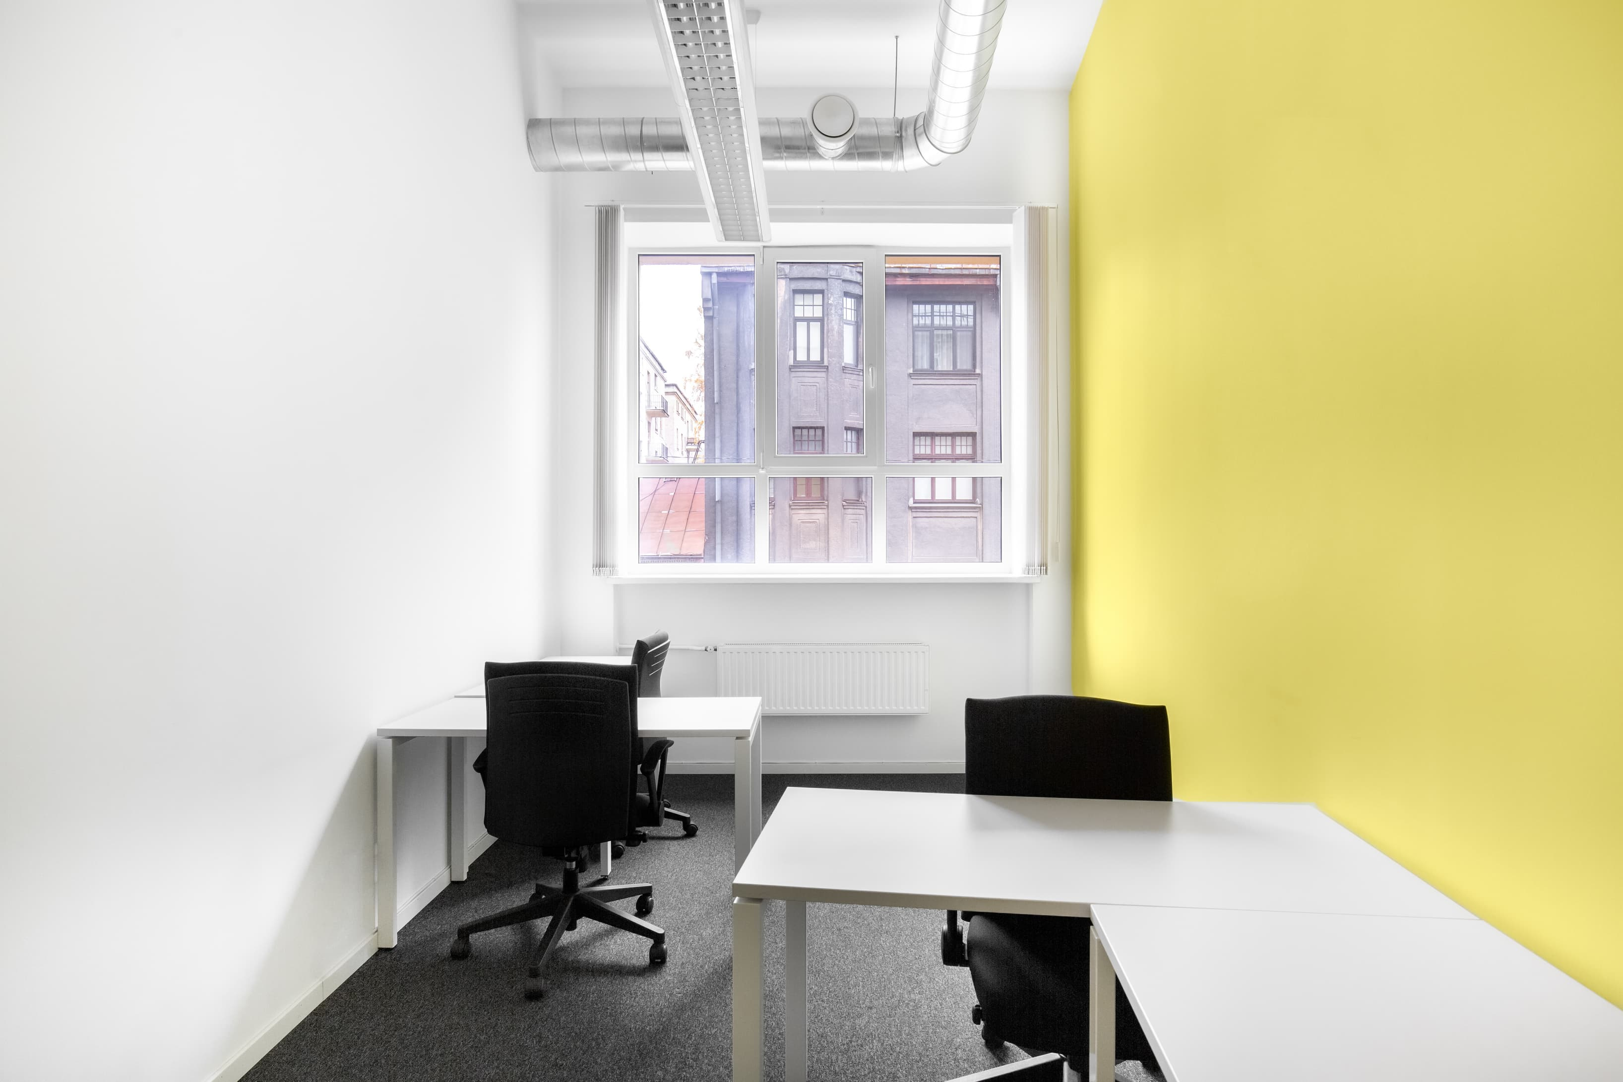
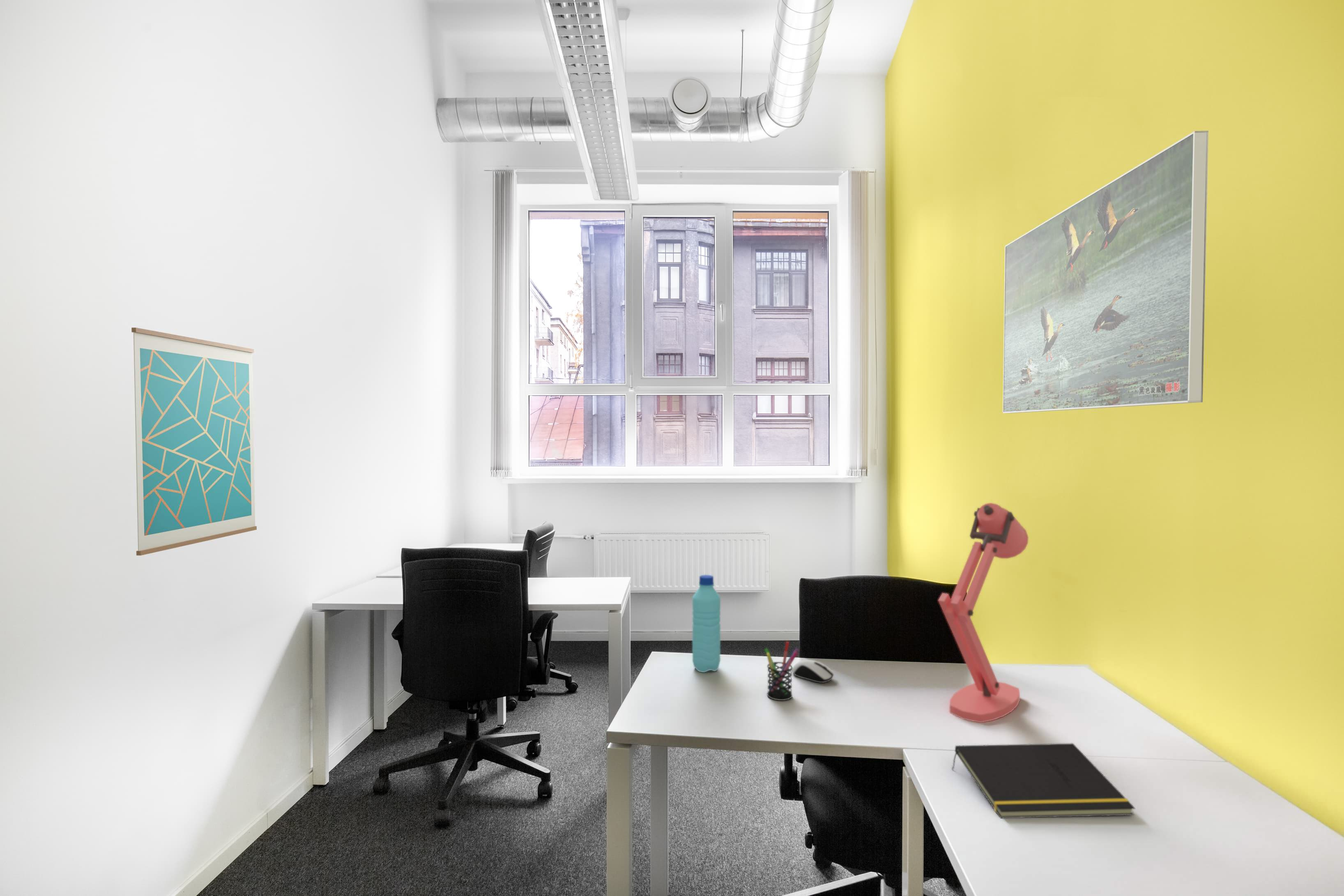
+ desk lamp [938,502,1029,723]
+ wall art [131,327,257,556]
+ water bottle [692,574,721,673]
+ computer mouse [792,659,835,683]
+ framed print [1002,130,1209,414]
+ notepad [951,743,1136,818]
+ pen holder [764,641,799,701]
